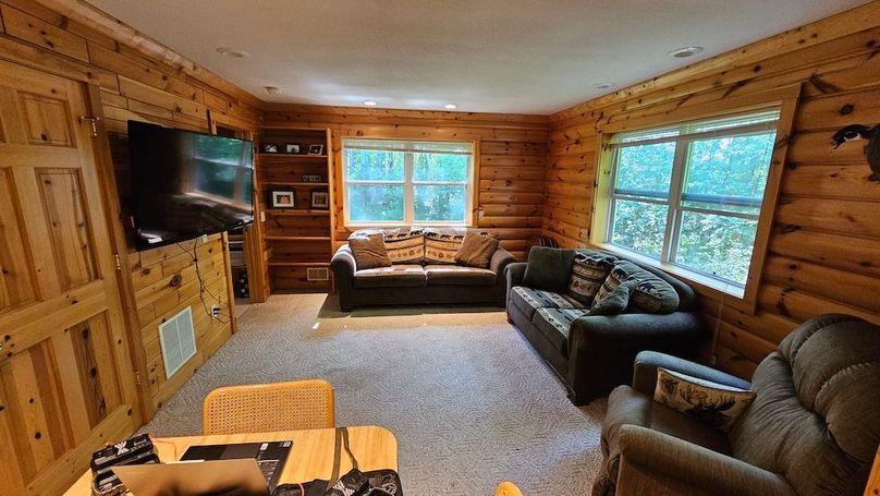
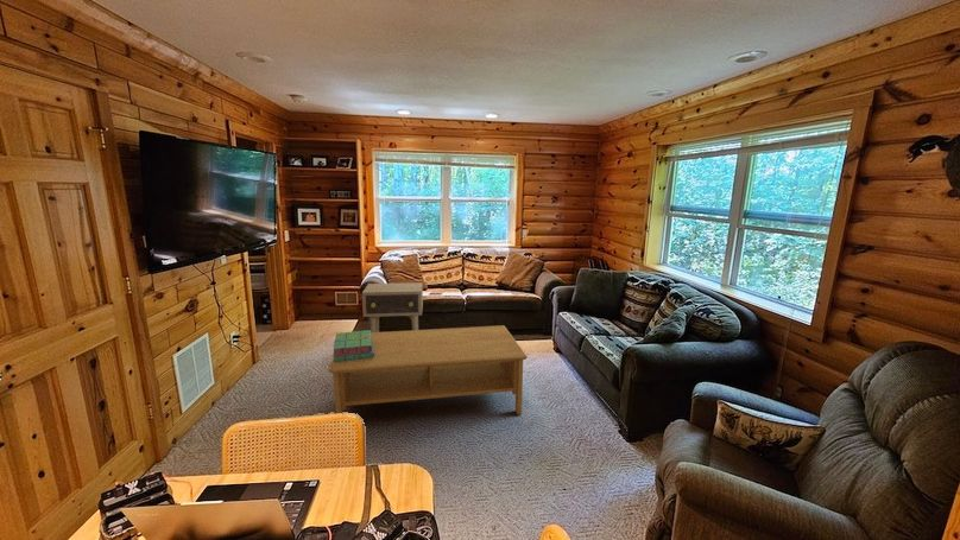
+ stack of books [333,329,374,362]
+ side table [361,281,424,332]
+ coffee table [328,324,529,417]
